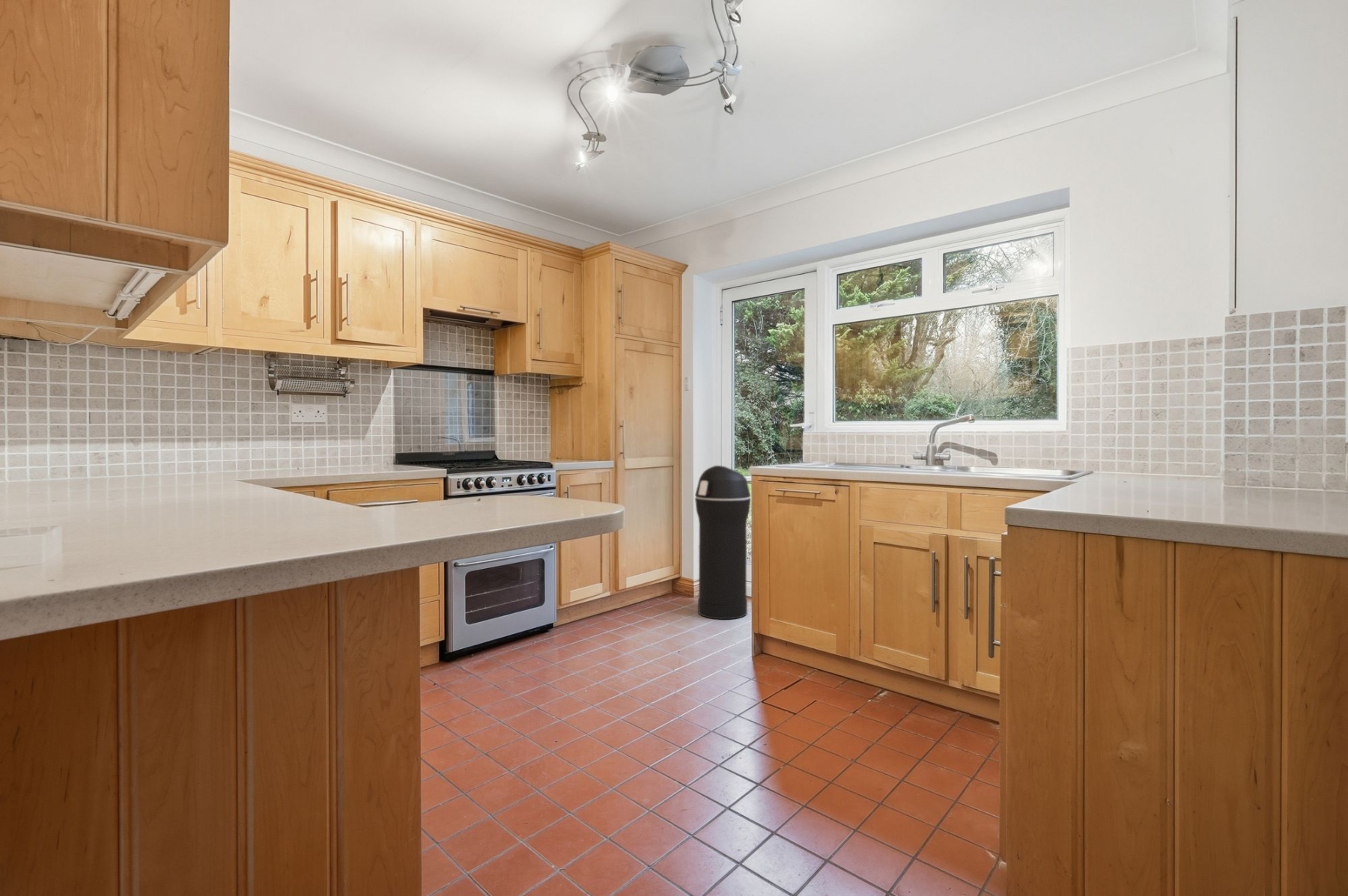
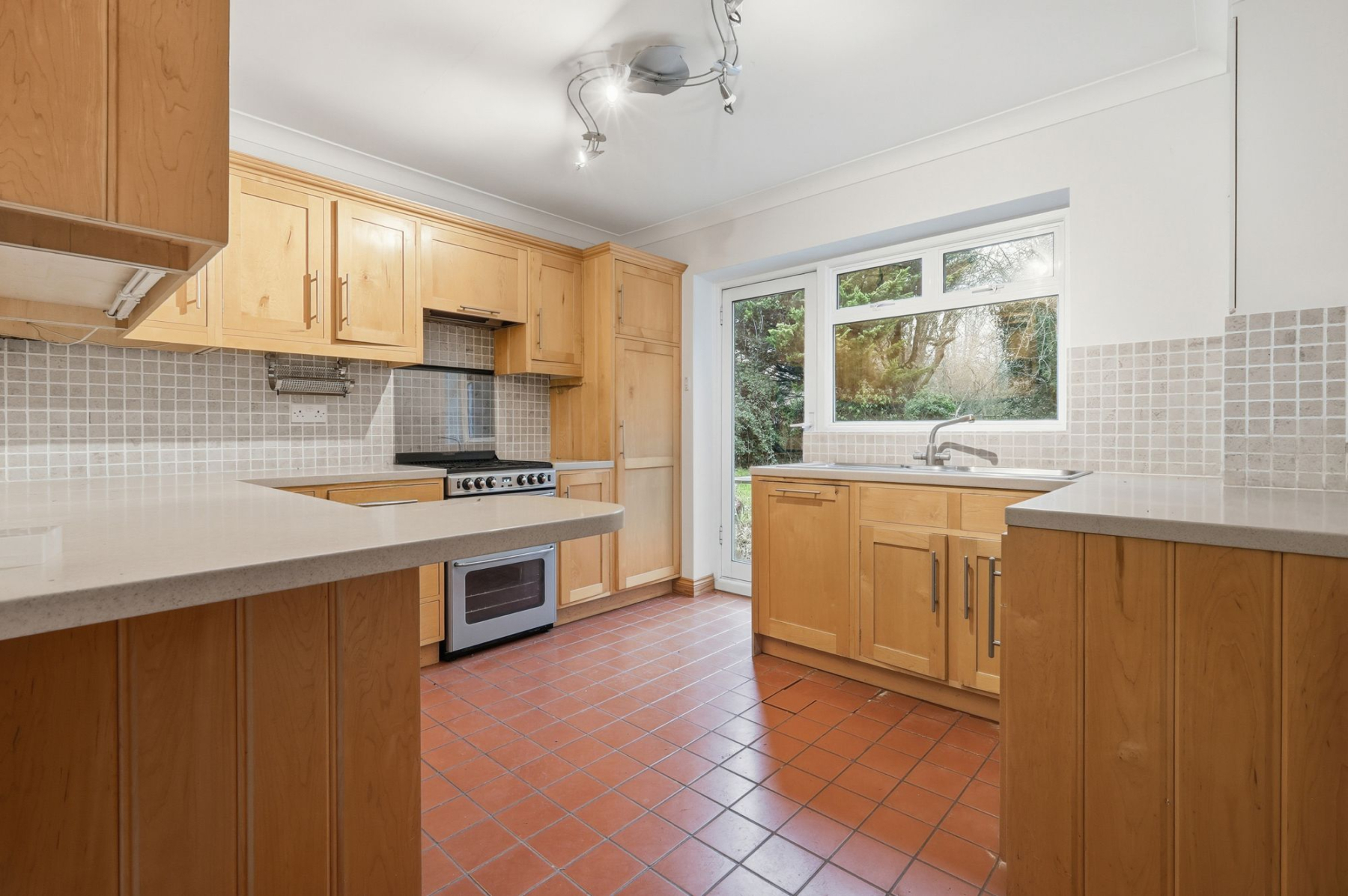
- trash can [694,465,751,620]
